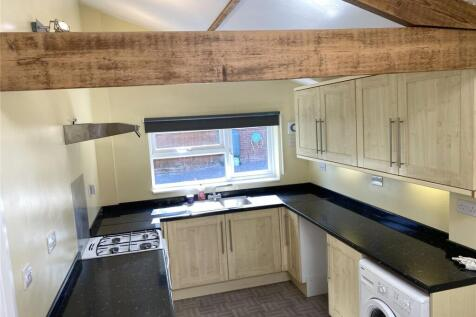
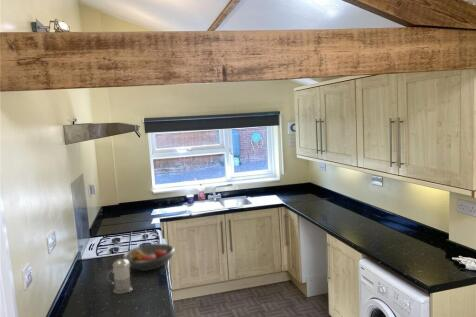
+ french press [106,242,135,295]
+ fruit bowl [122,243,176,272]
